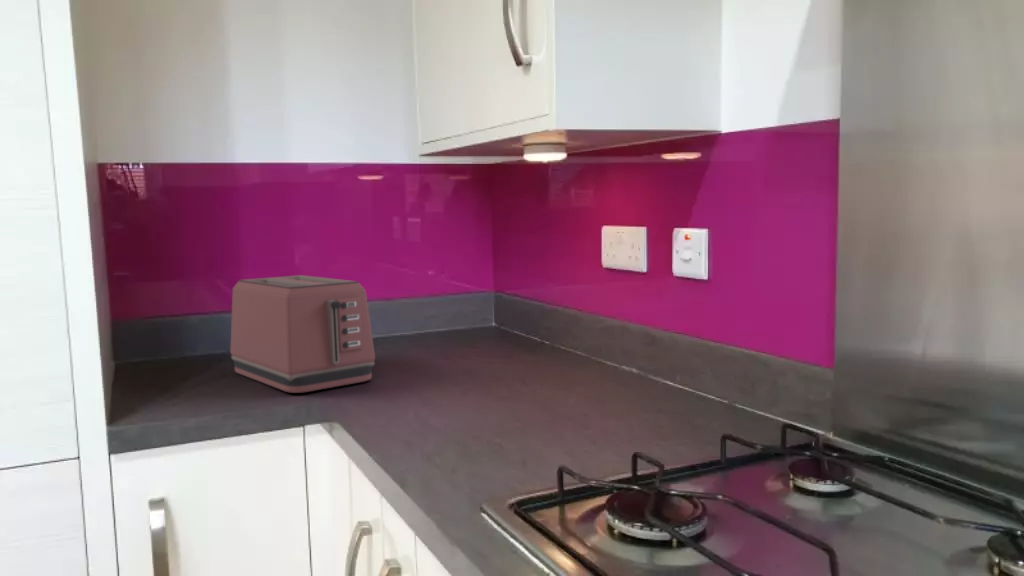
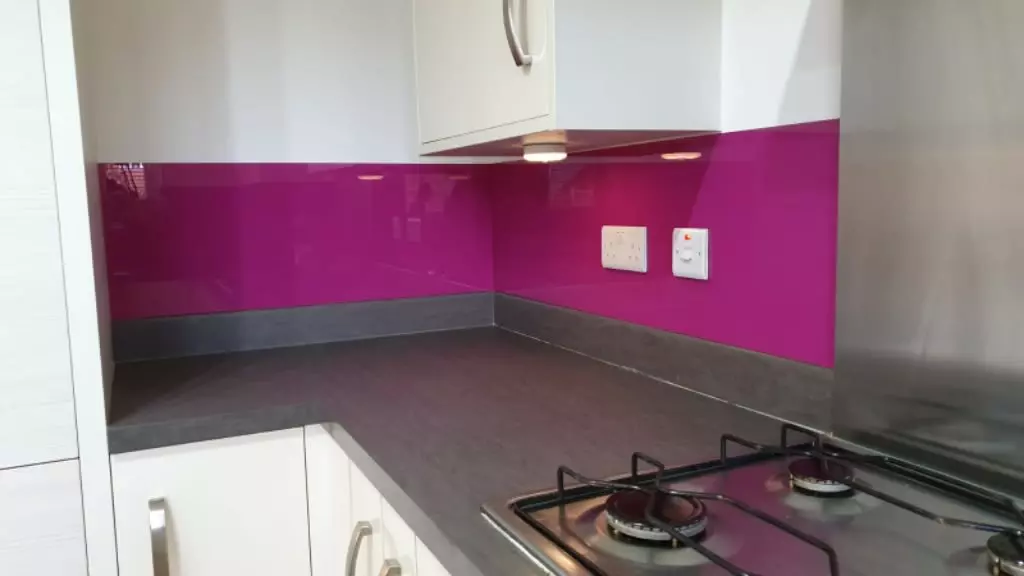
- toaster [229,274,376,394]
